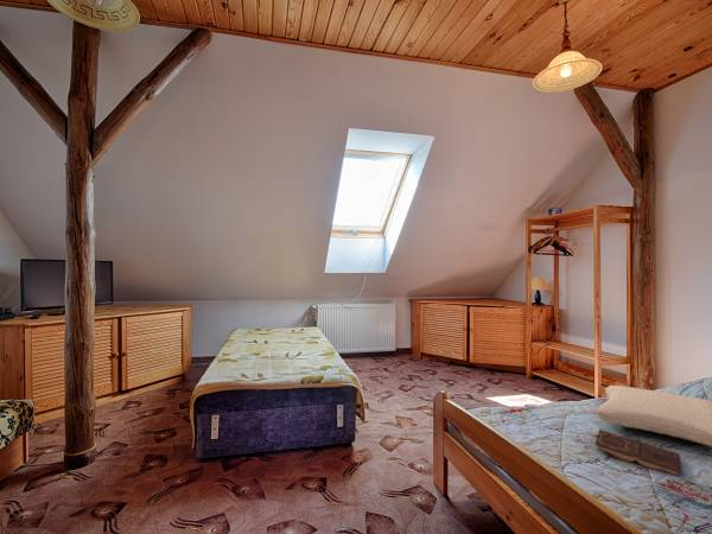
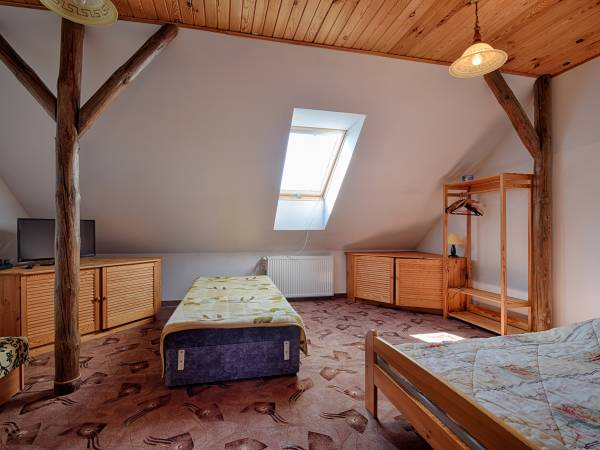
- pillow [595,384,712,447]
- book [595,428,684,476]
